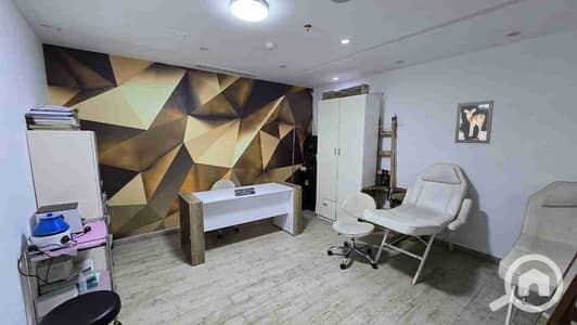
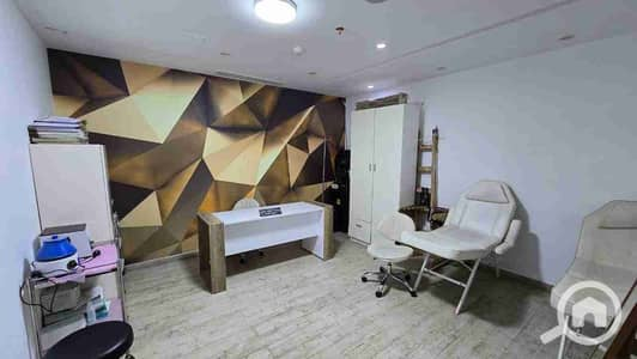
- wall art [453,100,495,145]
